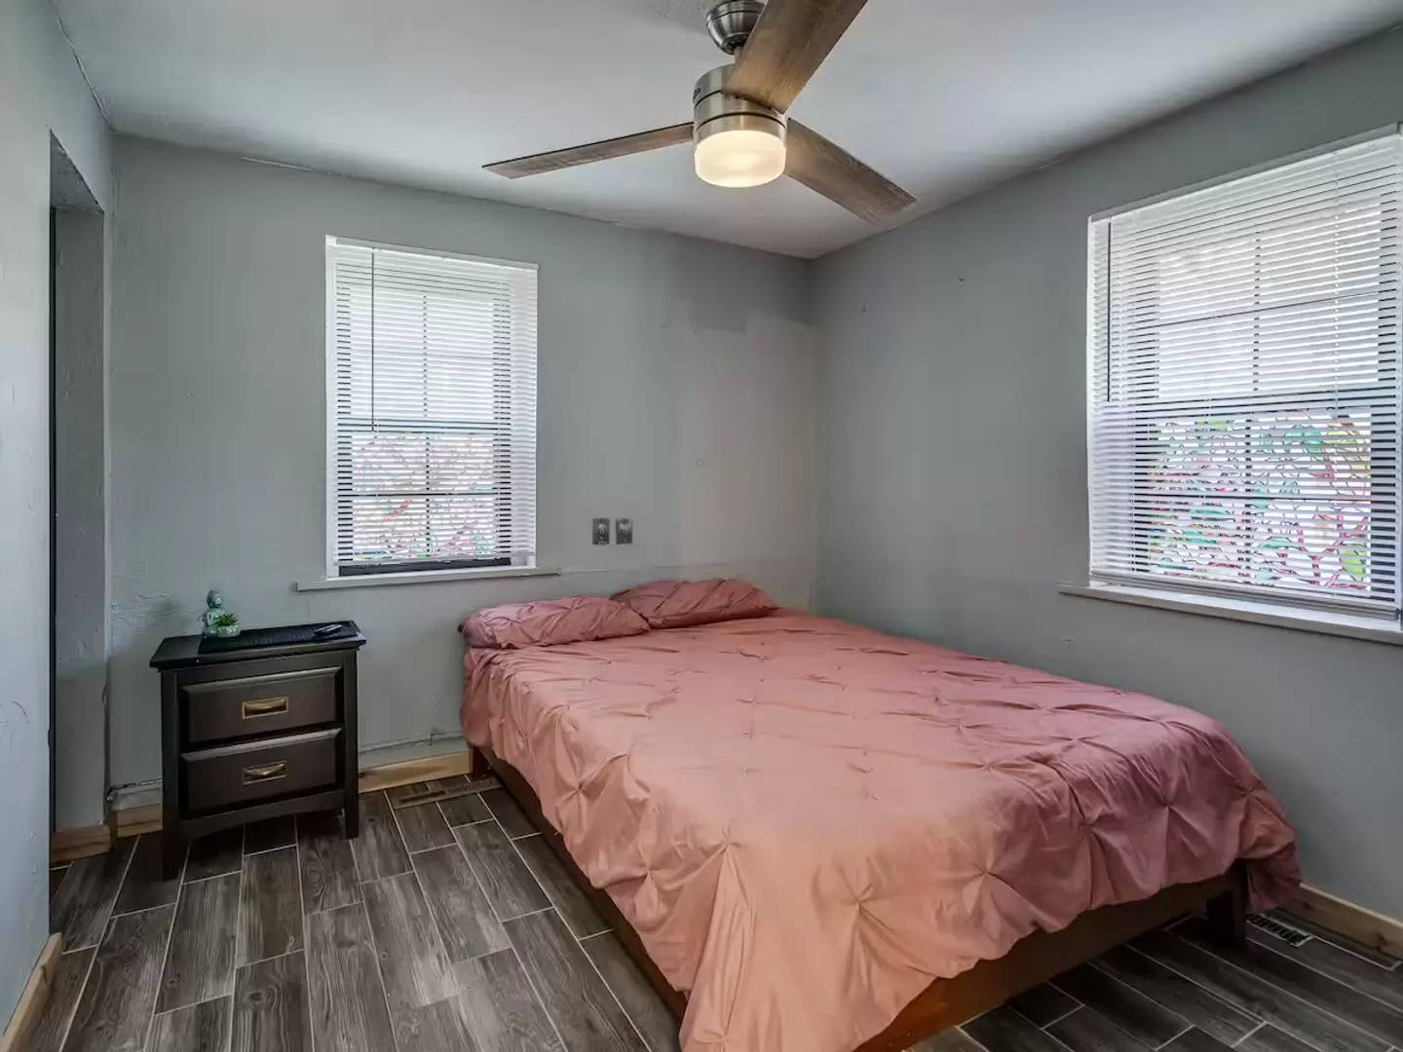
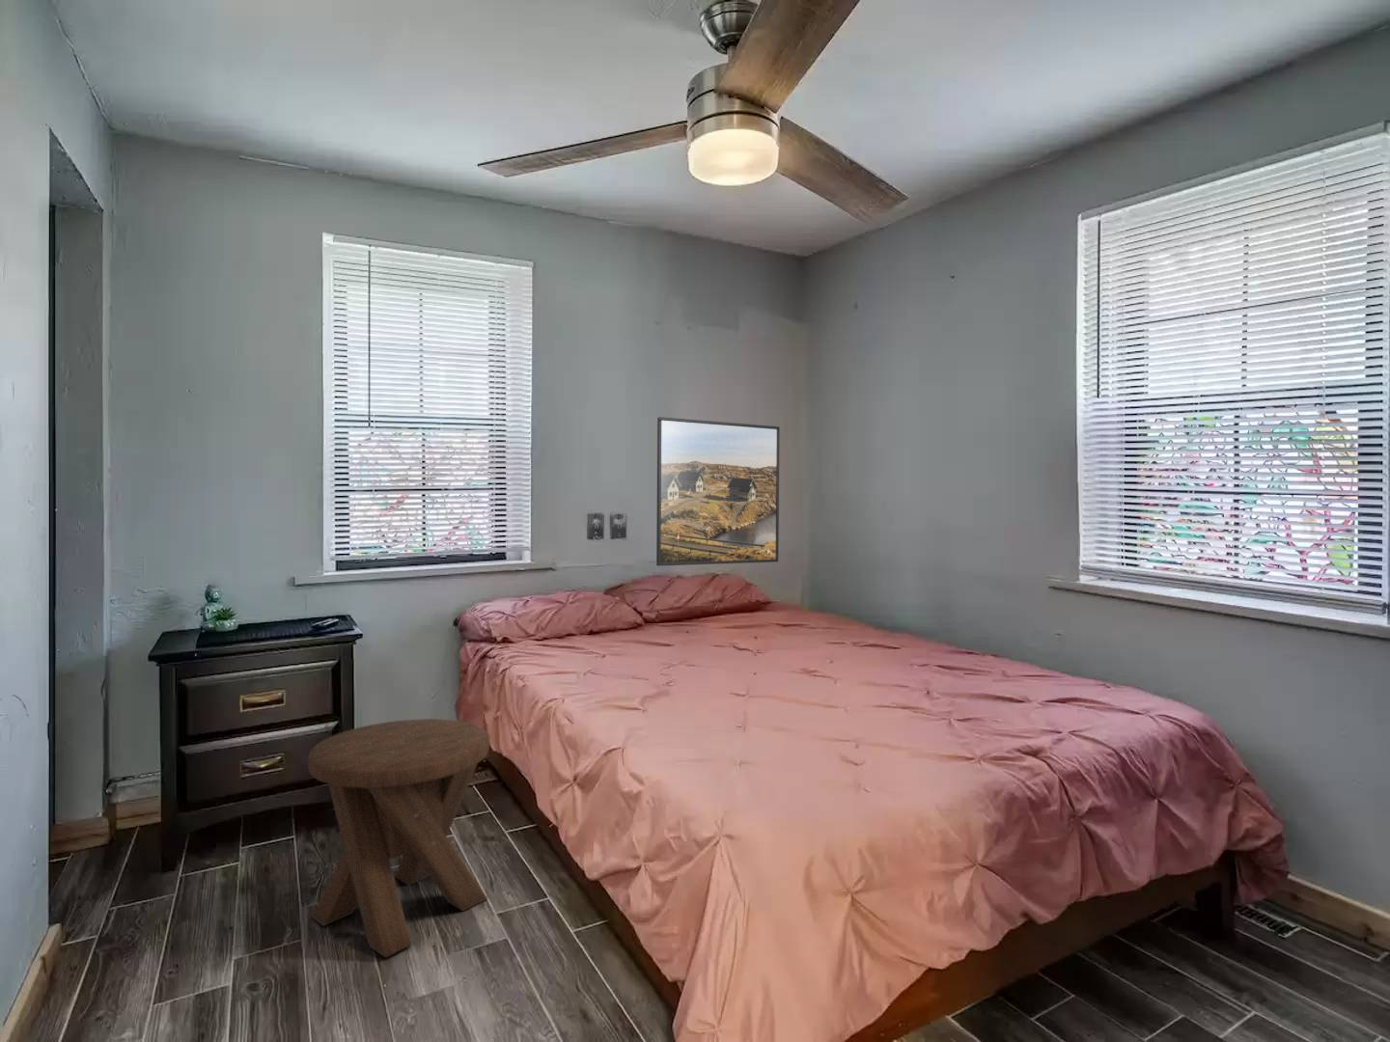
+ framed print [656,416,780,566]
+ music stool [306,718,490,958]
